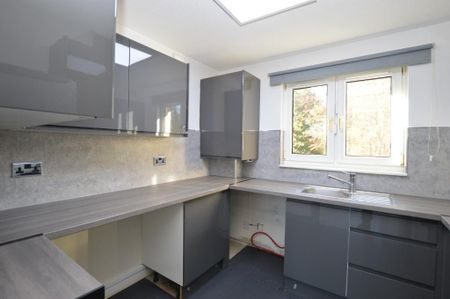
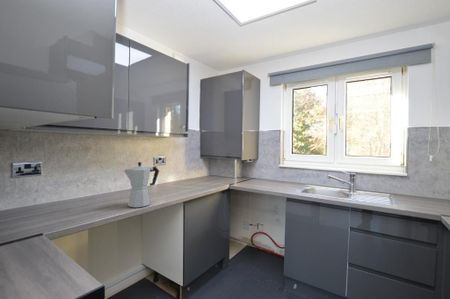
+ moka pot [122,161,160,208]
